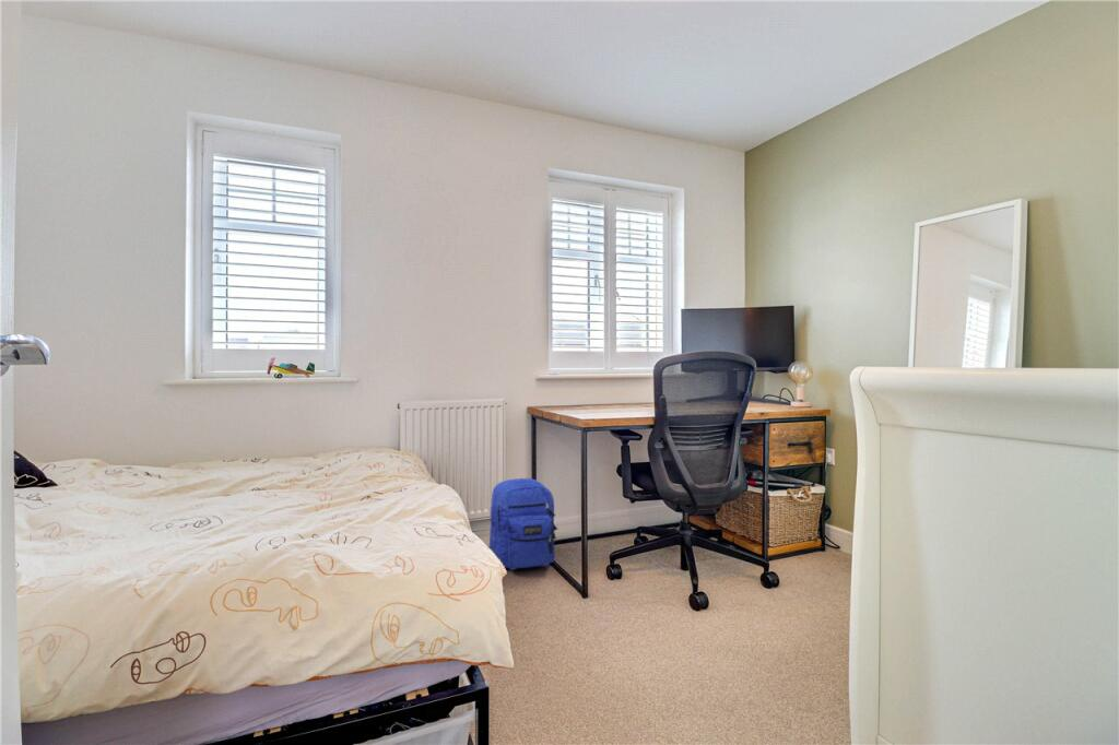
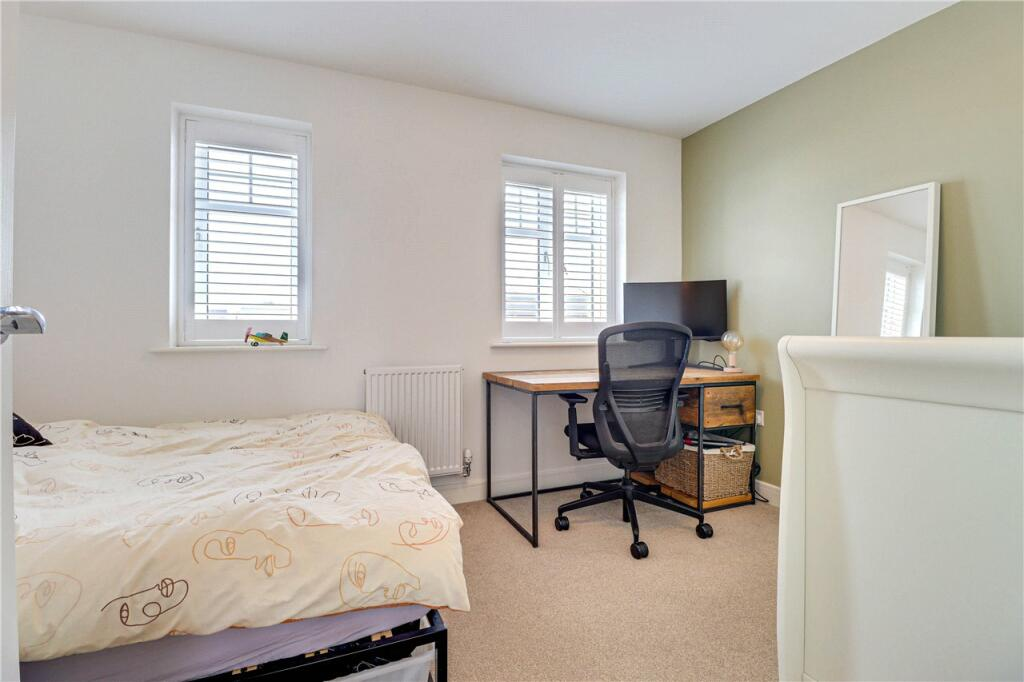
- backpack [487,477,558,571]
